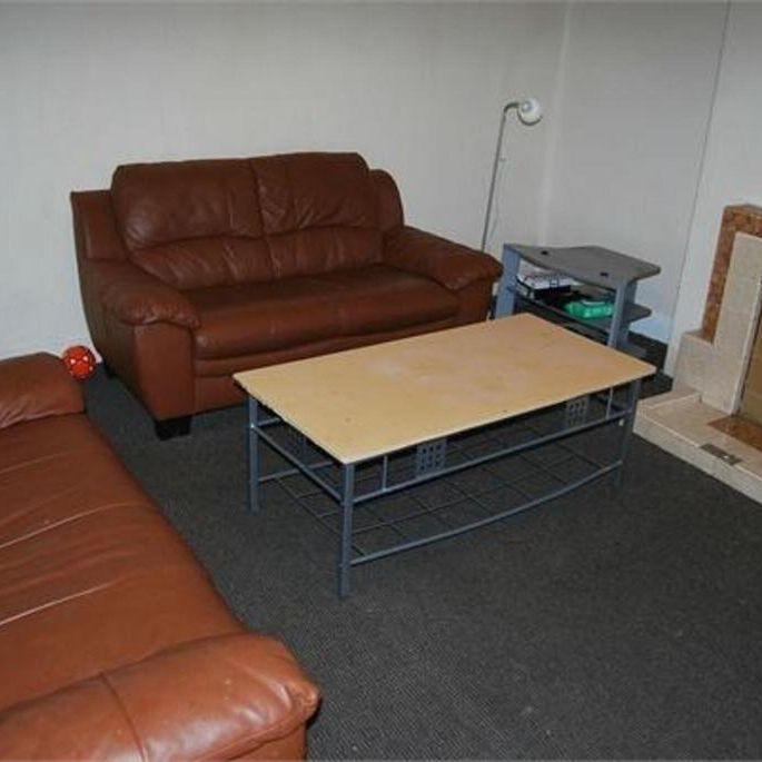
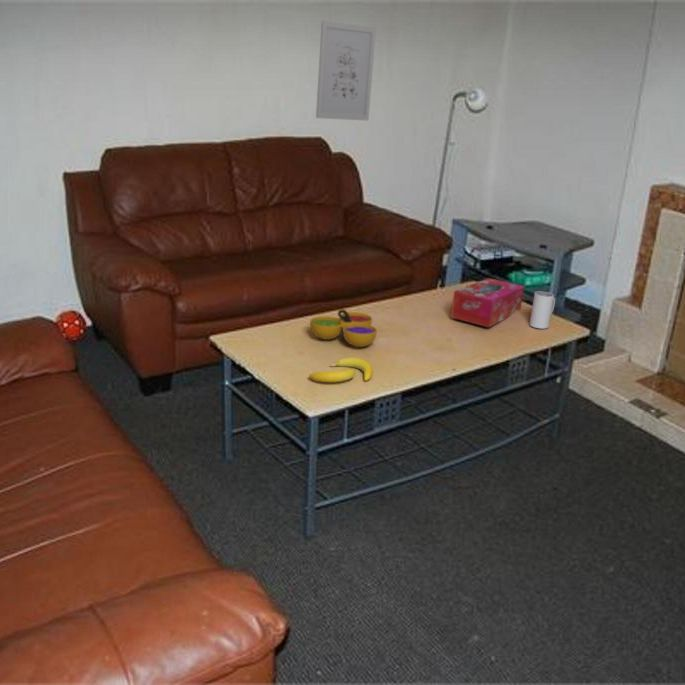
+ decorative bowl [309,308,378,348]
+ mug [529,291,556,330]
+ wall art [315,20,377,122]
+ tissue box [450,277,526,328]
+ banana [308,356,374,383]
